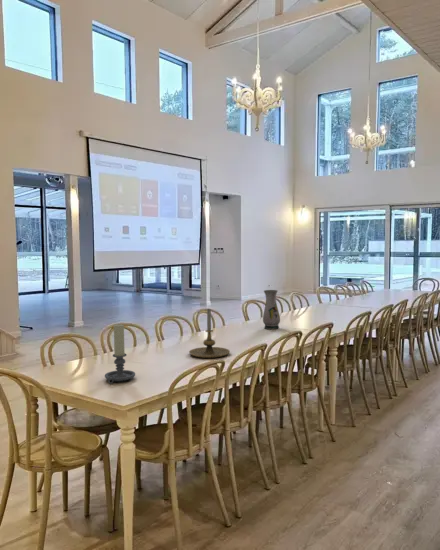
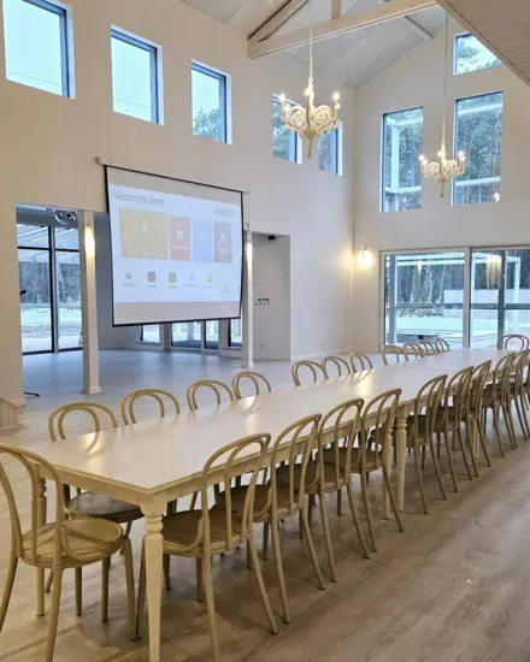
- candle holder [104,323,136,385]
- vase [262,289,281,330]
- candle holder [188,308,231,359]
